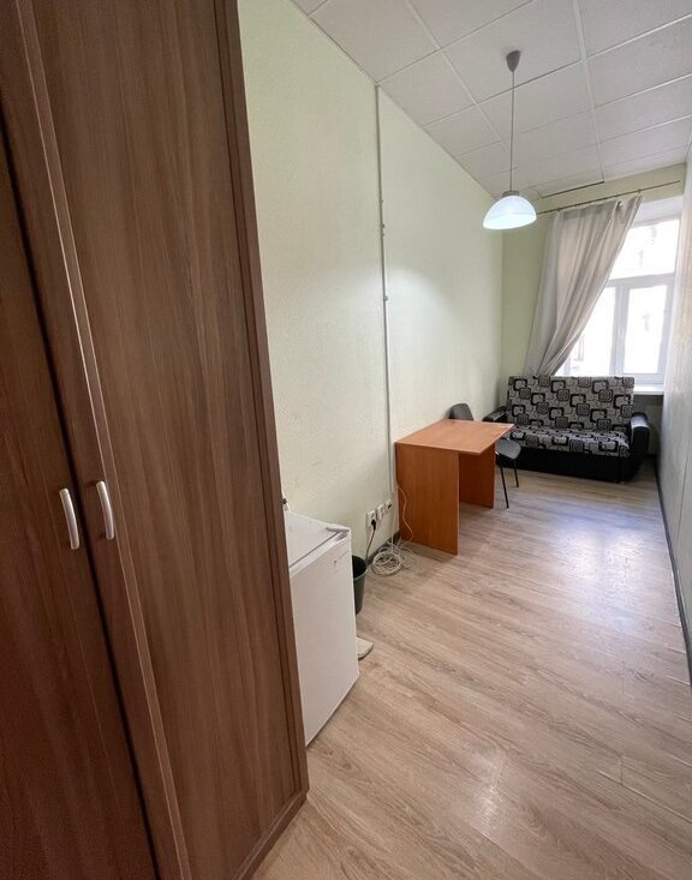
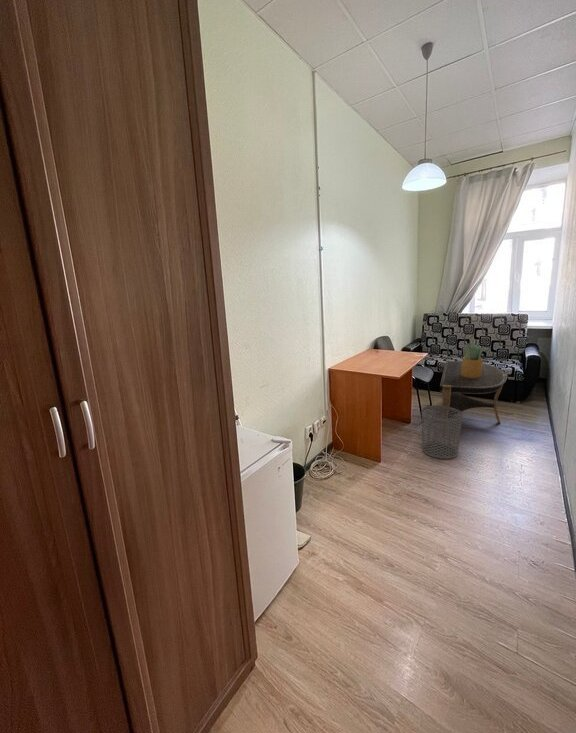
+ coffee table [439,360,509,437]
+ waste bin [421,405,464,460]
+ potted plant [461,342,485,378]
